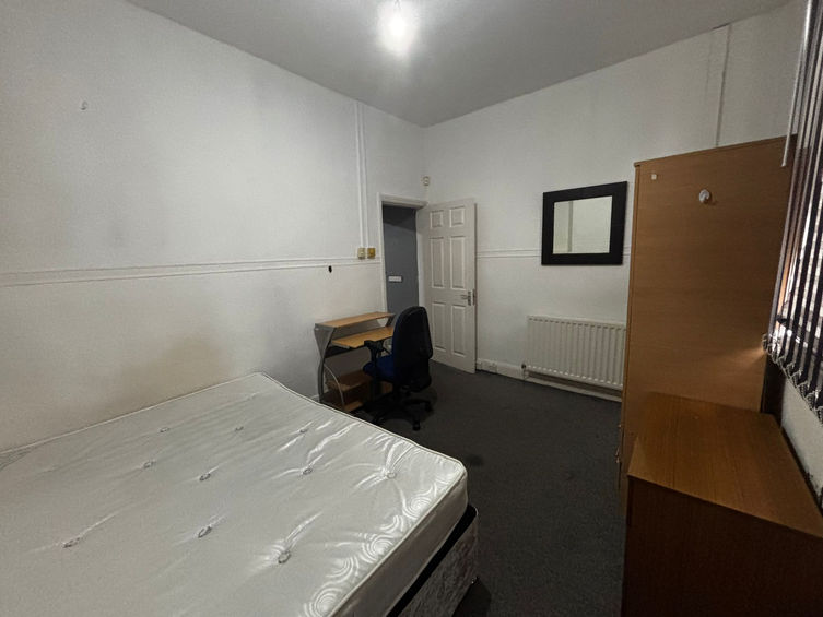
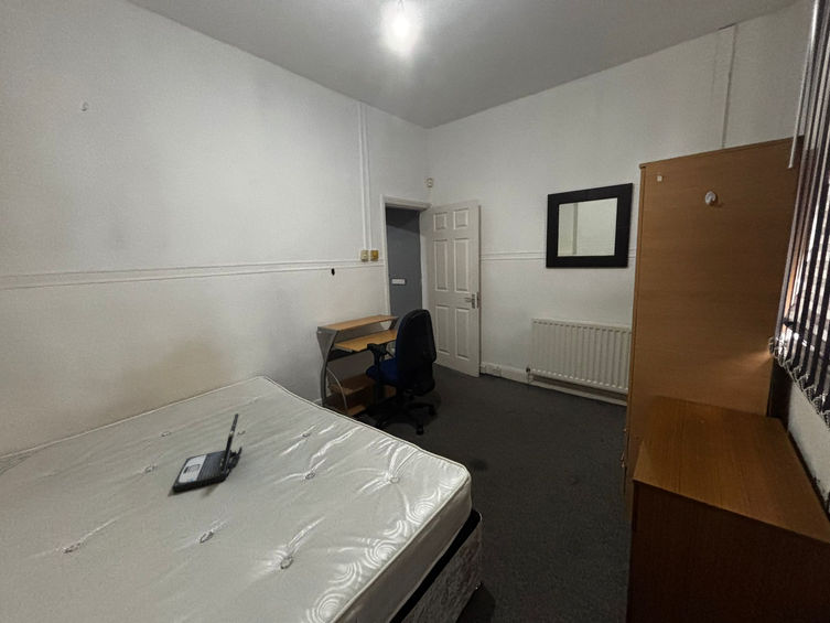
+ laptop [171,411,244,493]
